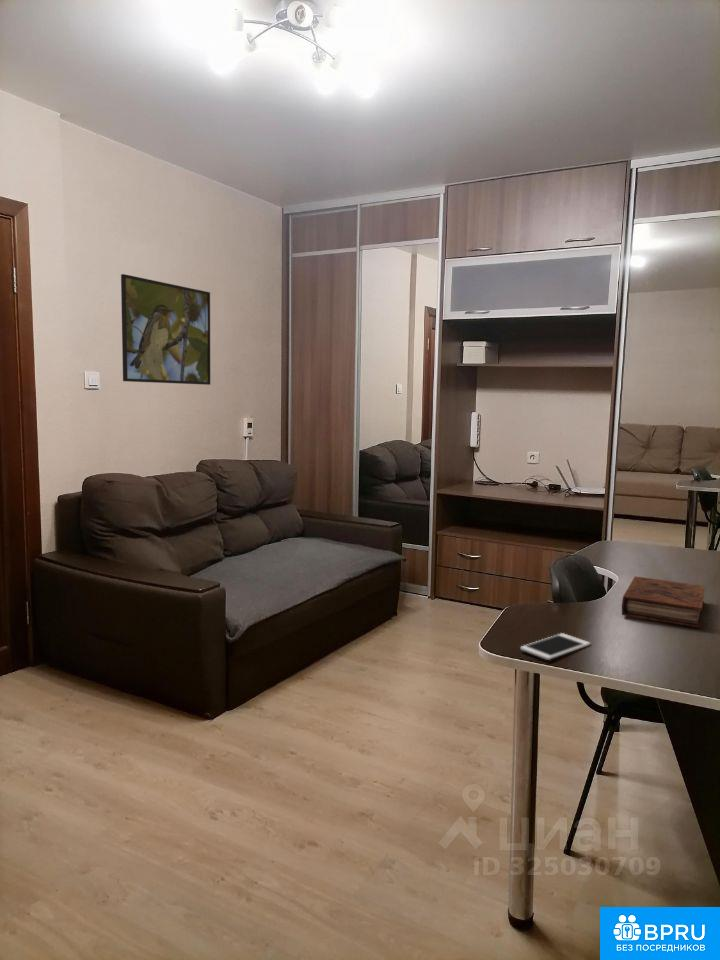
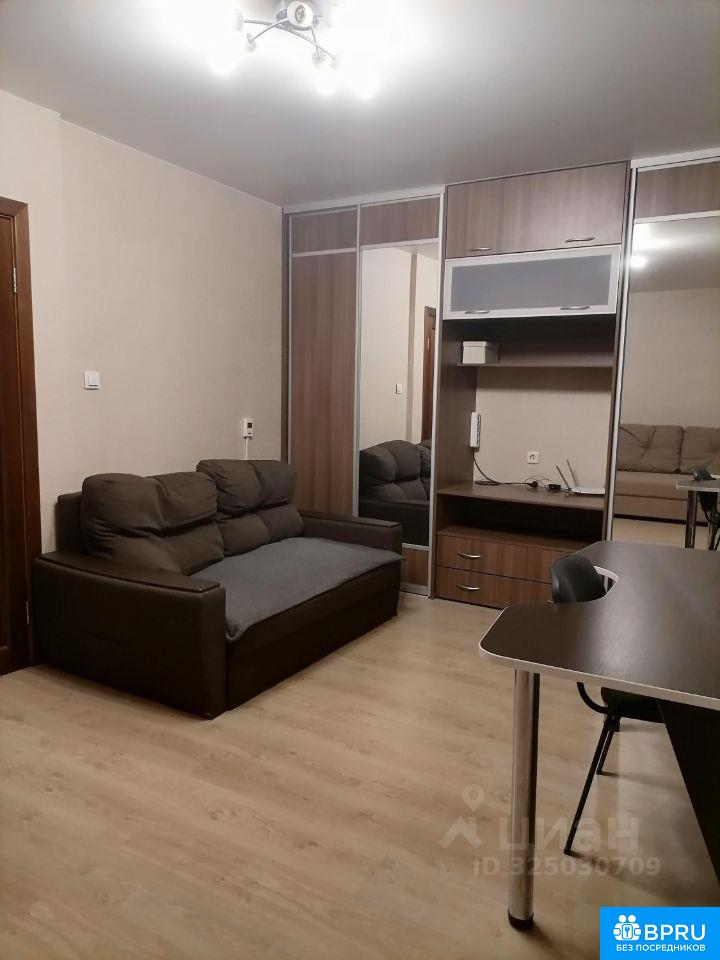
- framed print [120,273,211,386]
- cell phone [519,632,591,661]
- book [621,575,706,629]
